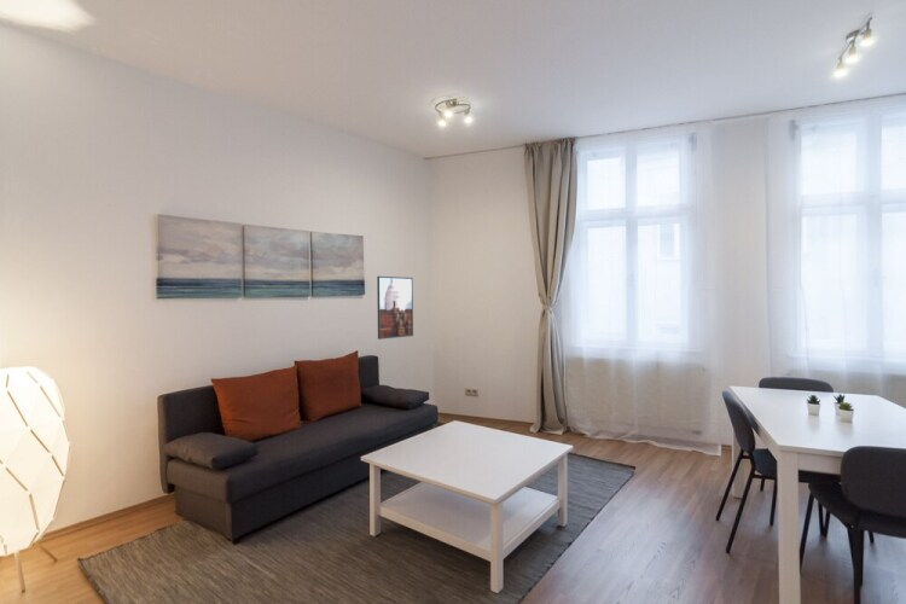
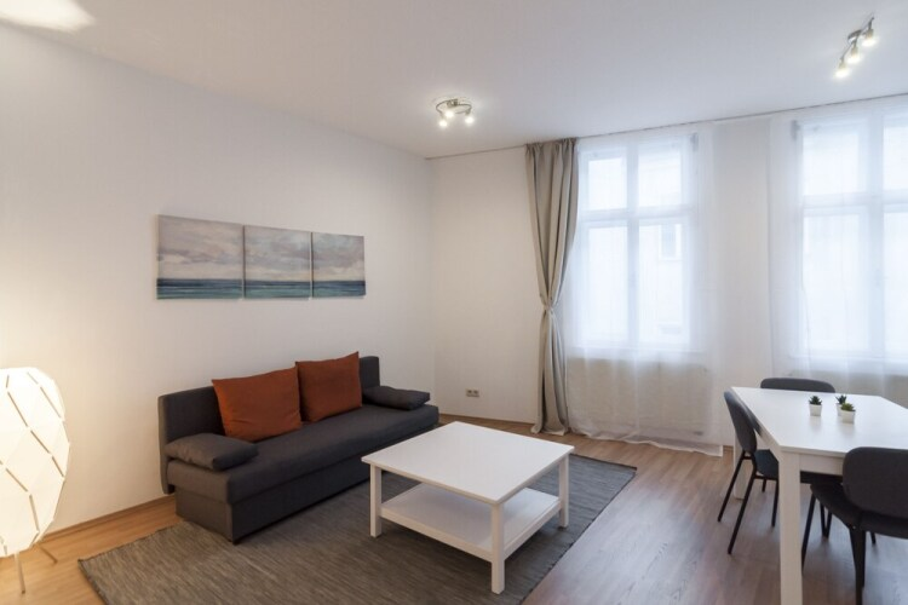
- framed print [376,275,414,341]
